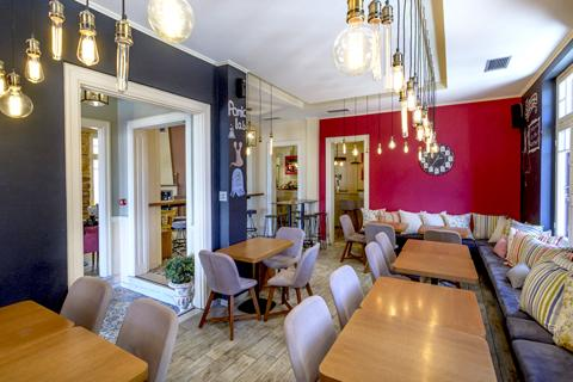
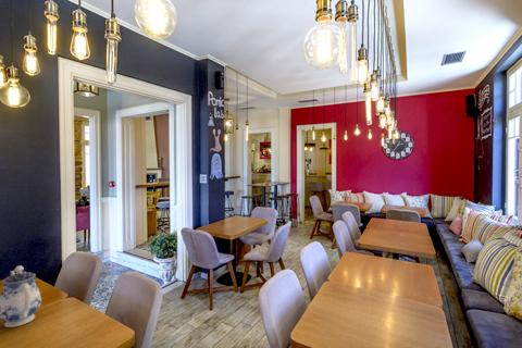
+ teapot [0,264,42,328]
